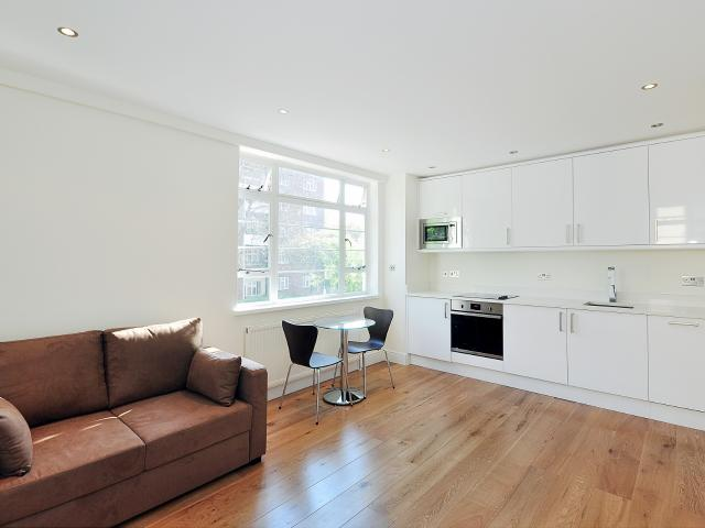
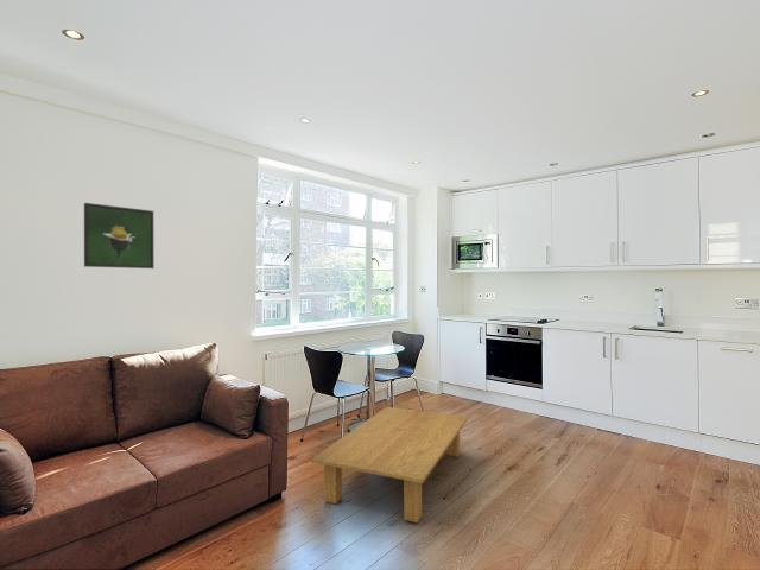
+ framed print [83,202,156,270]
+ coffee table [310,406,469,524]
